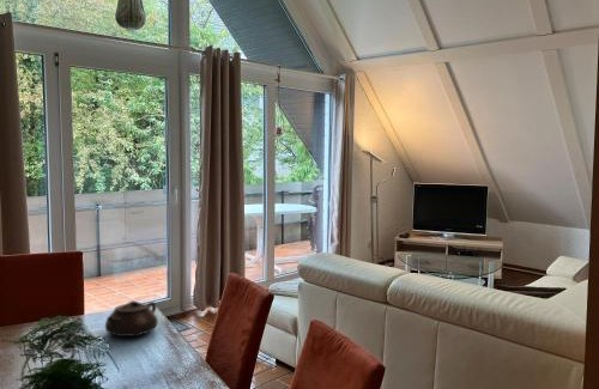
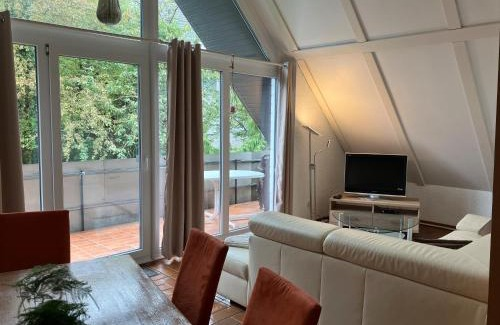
- teapot [104,299,159,338]
